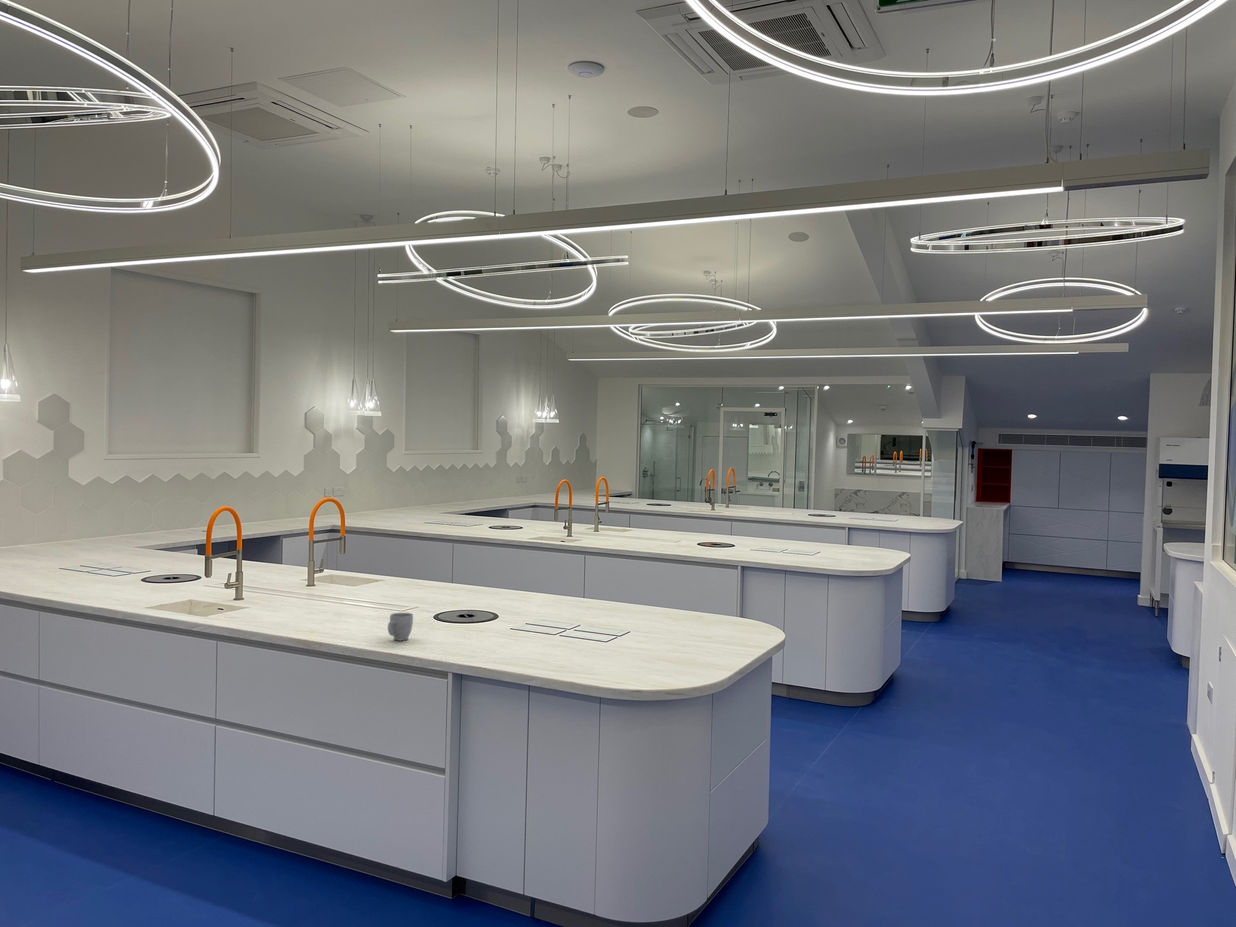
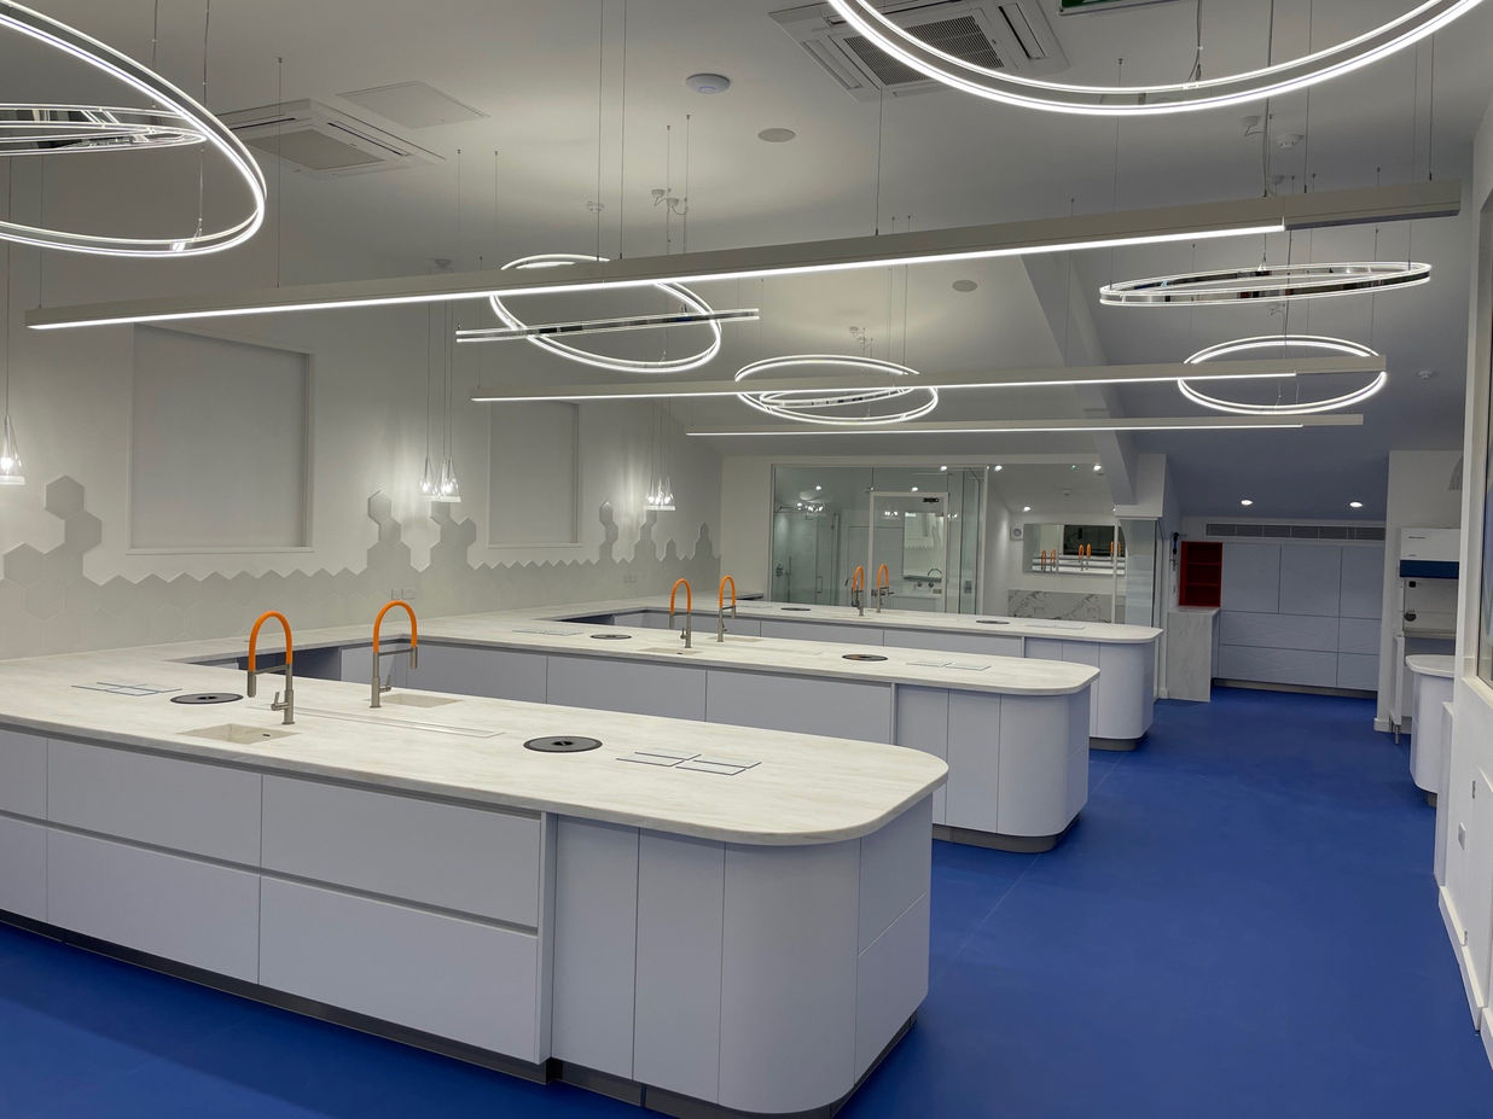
- mug [387,612,414,642]
